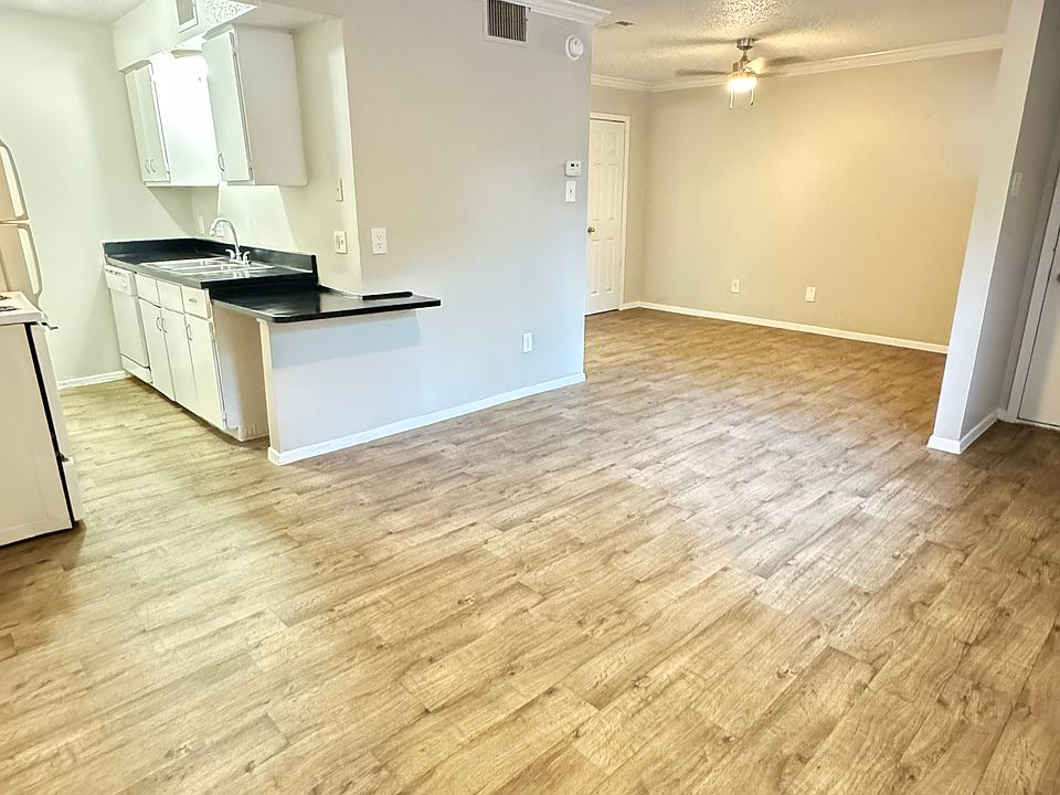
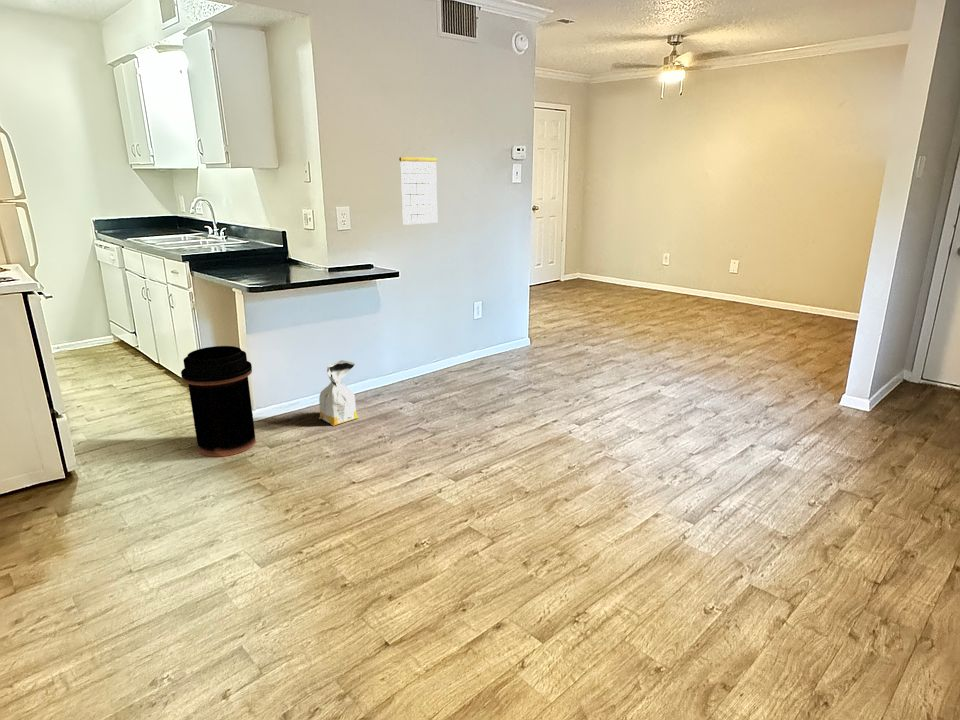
+ calendar [398,145,438,226]
+ trash can [180,345,257,458]
+ bag [318,359,359,427]
